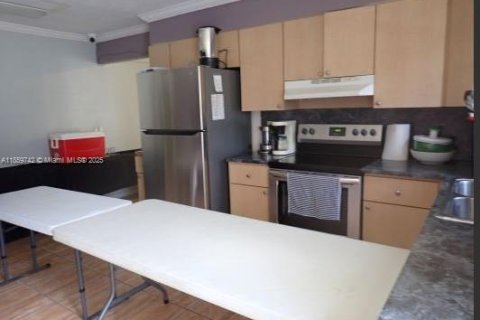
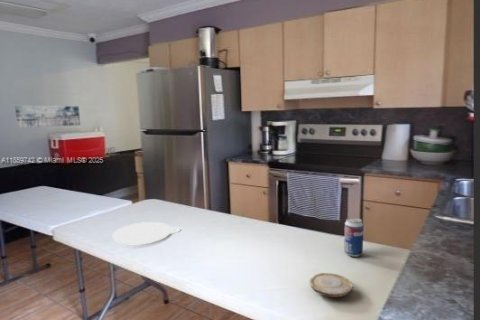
+ wood slice [309,272,353,298]
+ wall art [14,105,81,129]
+ beverage can [343,217,364,258]
+ plate [112,221,181,246]
